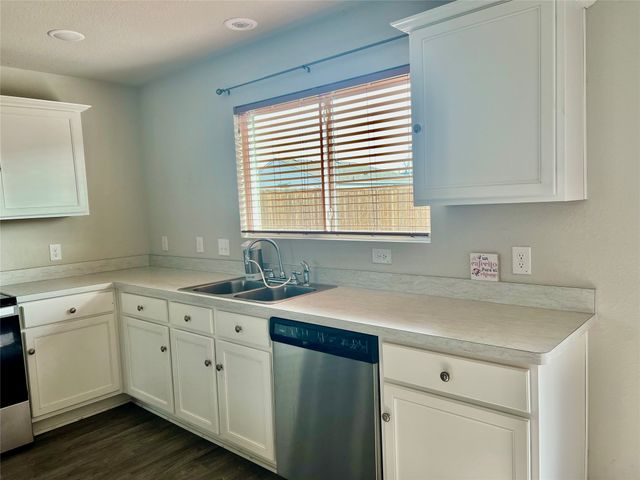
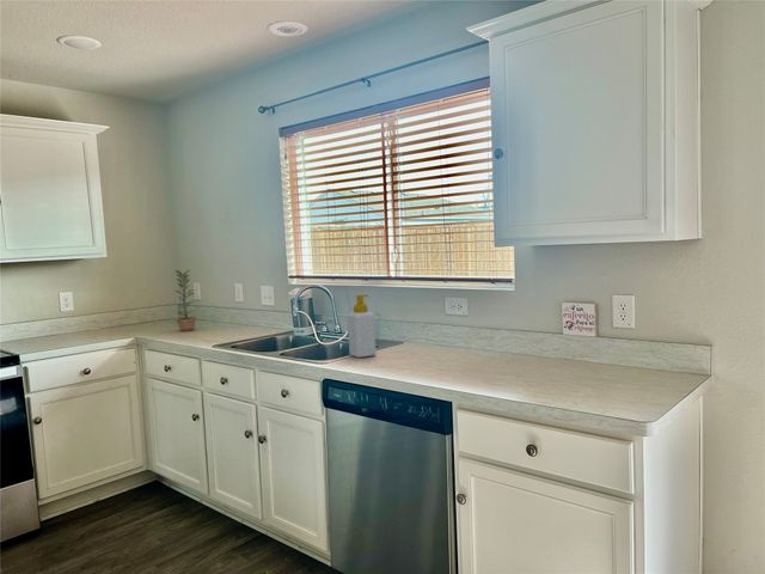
+ plant [170,269,198,332]
+ soap bottle [347,293,378,359]
